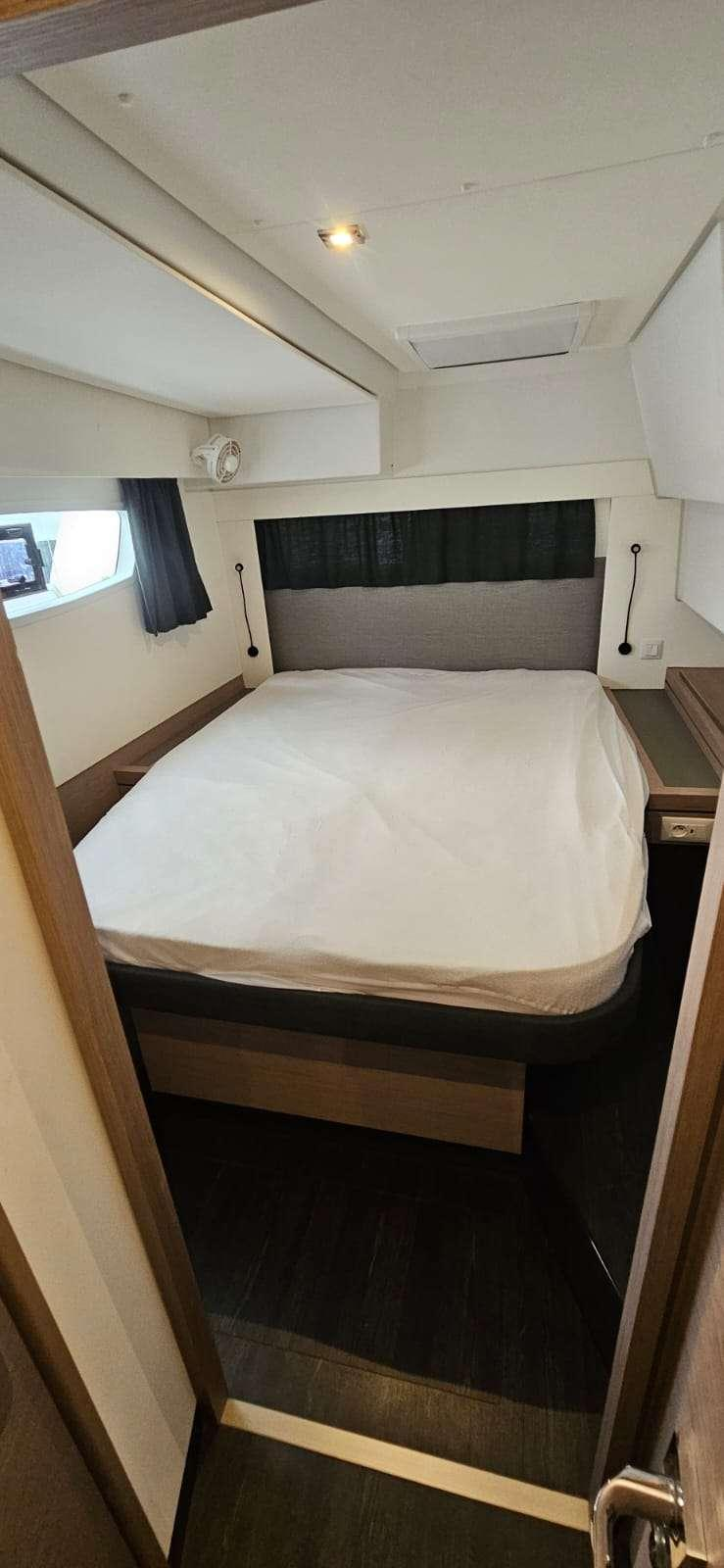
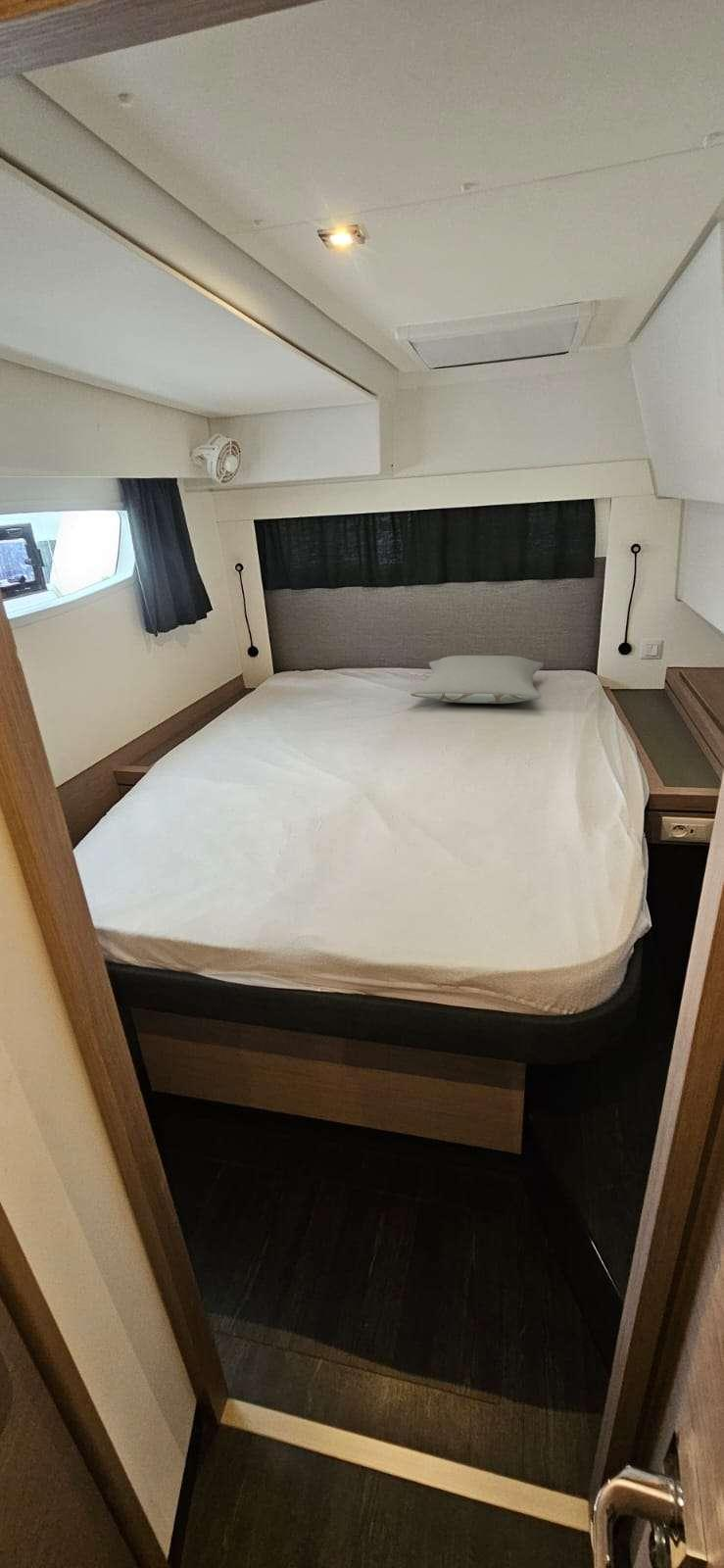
+ pillow [410,655,544,705]
